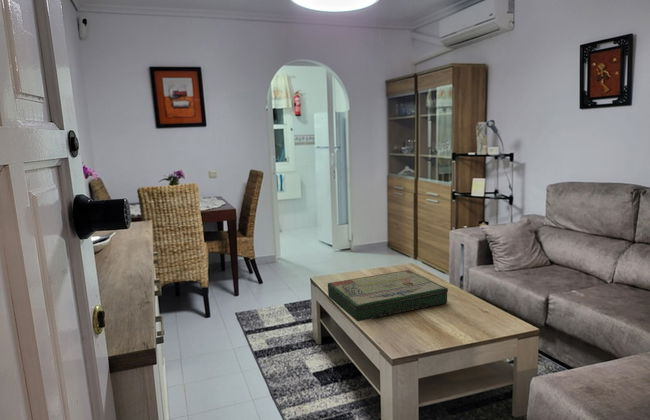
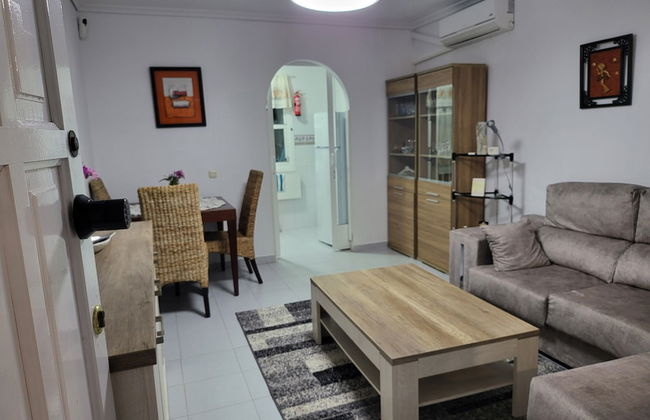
- board game [327,269,449,322]
